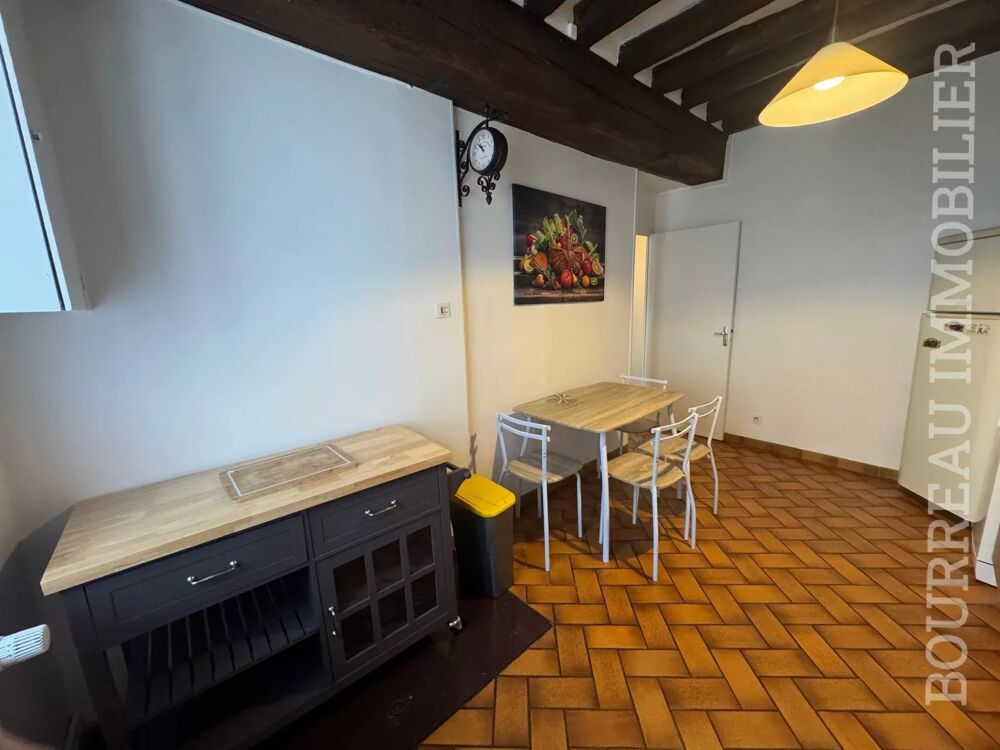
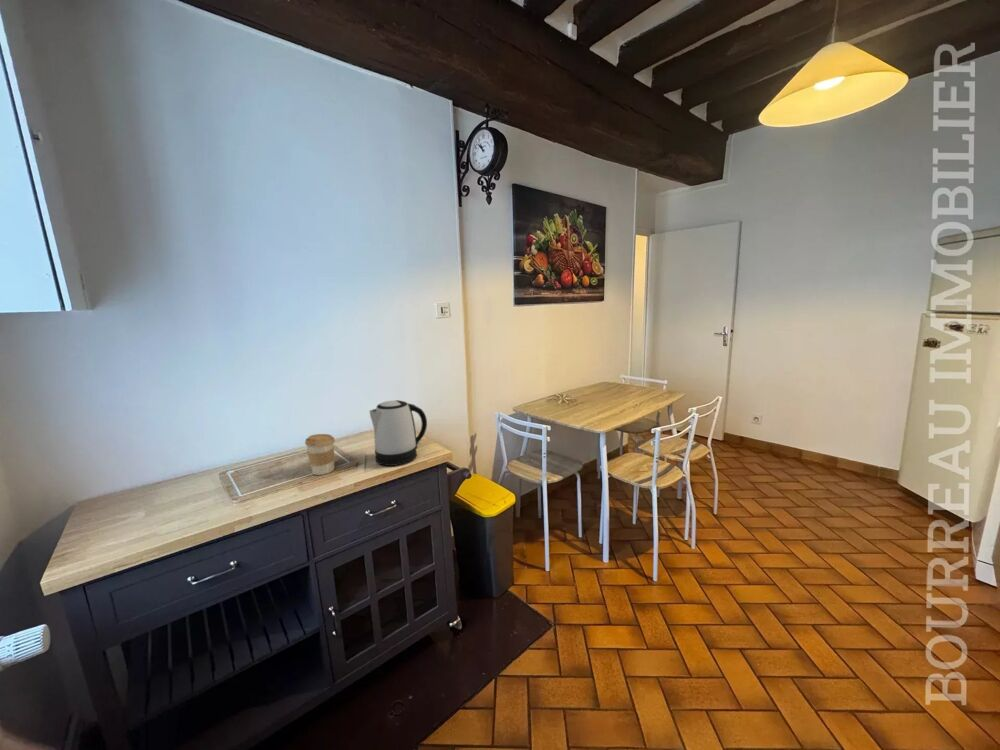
+ coffee cup [304,433,336,476]
+ kettle [368,399,428,467]
